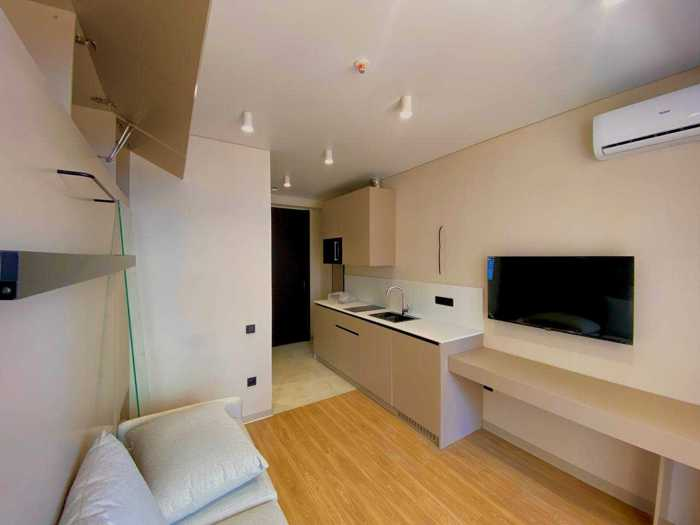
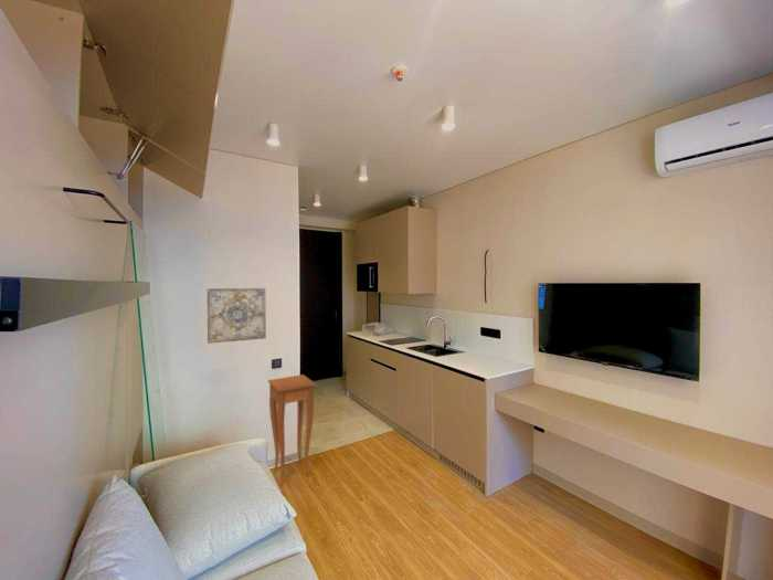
+ wall art [207,287,267,345]
+ side table [267,373,316,487]
